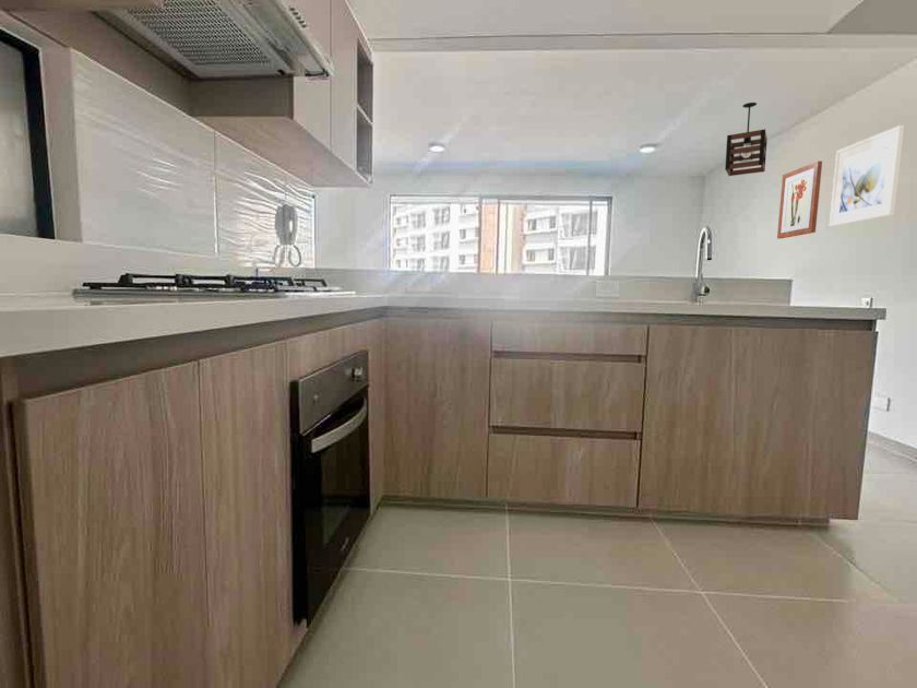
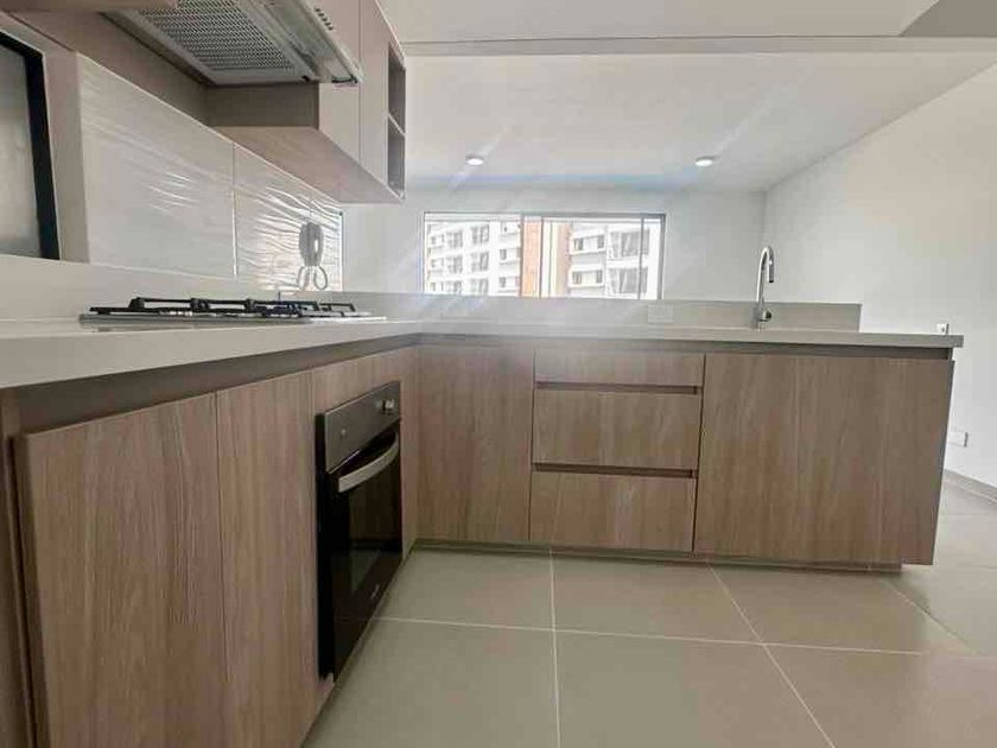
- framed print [829,124,905,227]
- pendant light [724,102,769,177]
- wall art [776,161,823,239]
